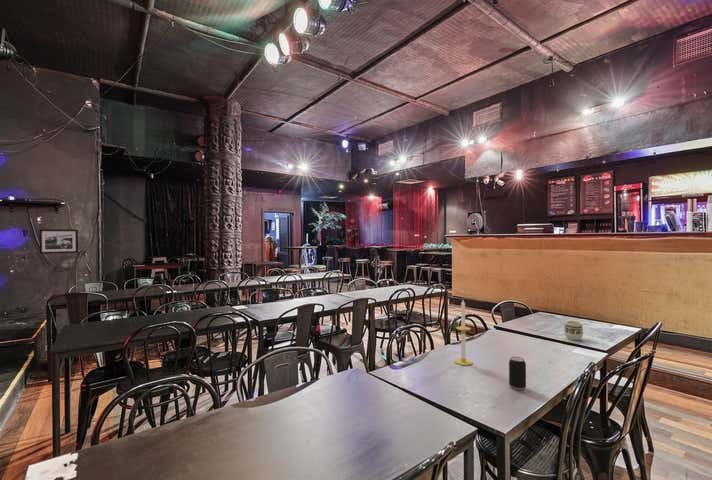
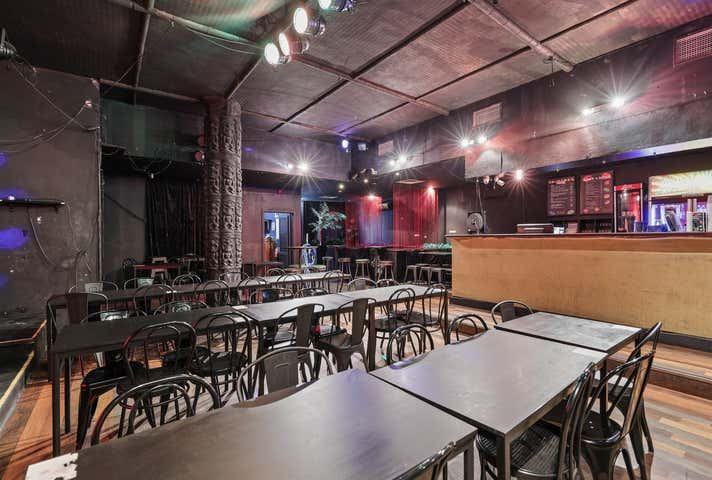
- picture frame [38,228,79,255]
- cup [563,320,584,341]
- beverage can [508,356,527,391]
- candle [454,299,473,366]
